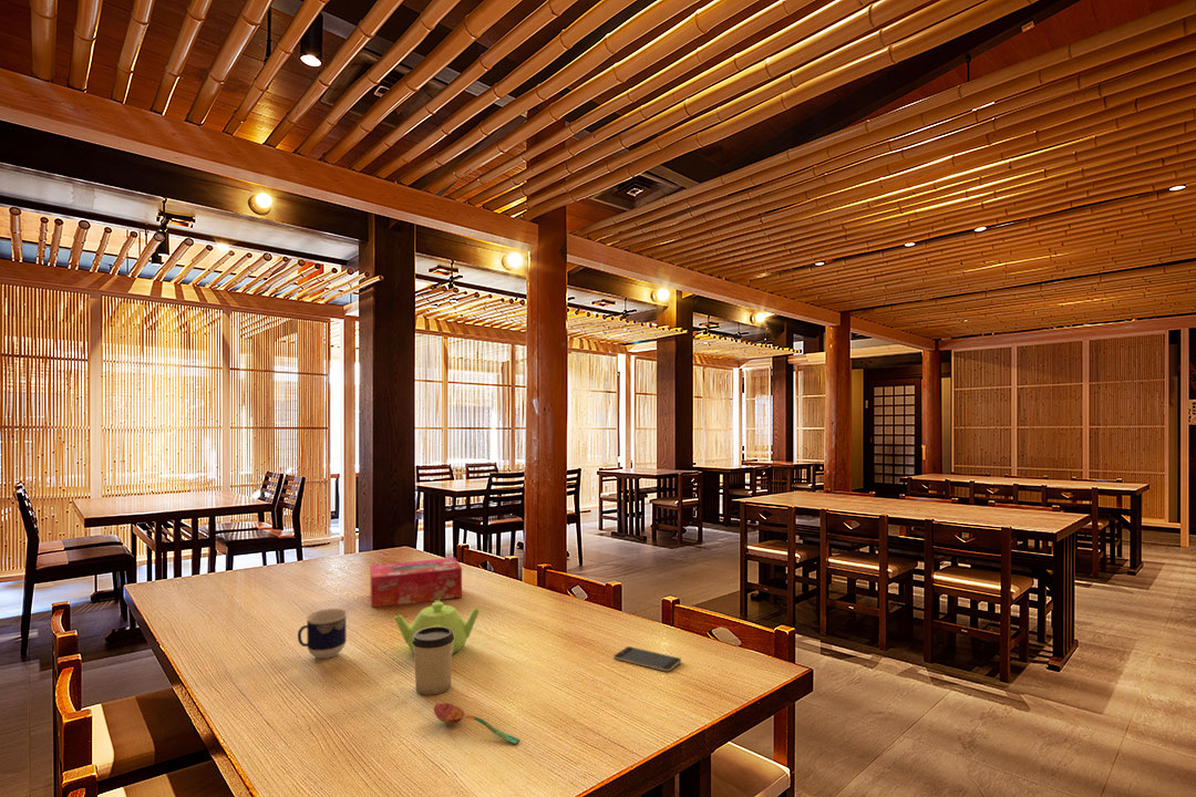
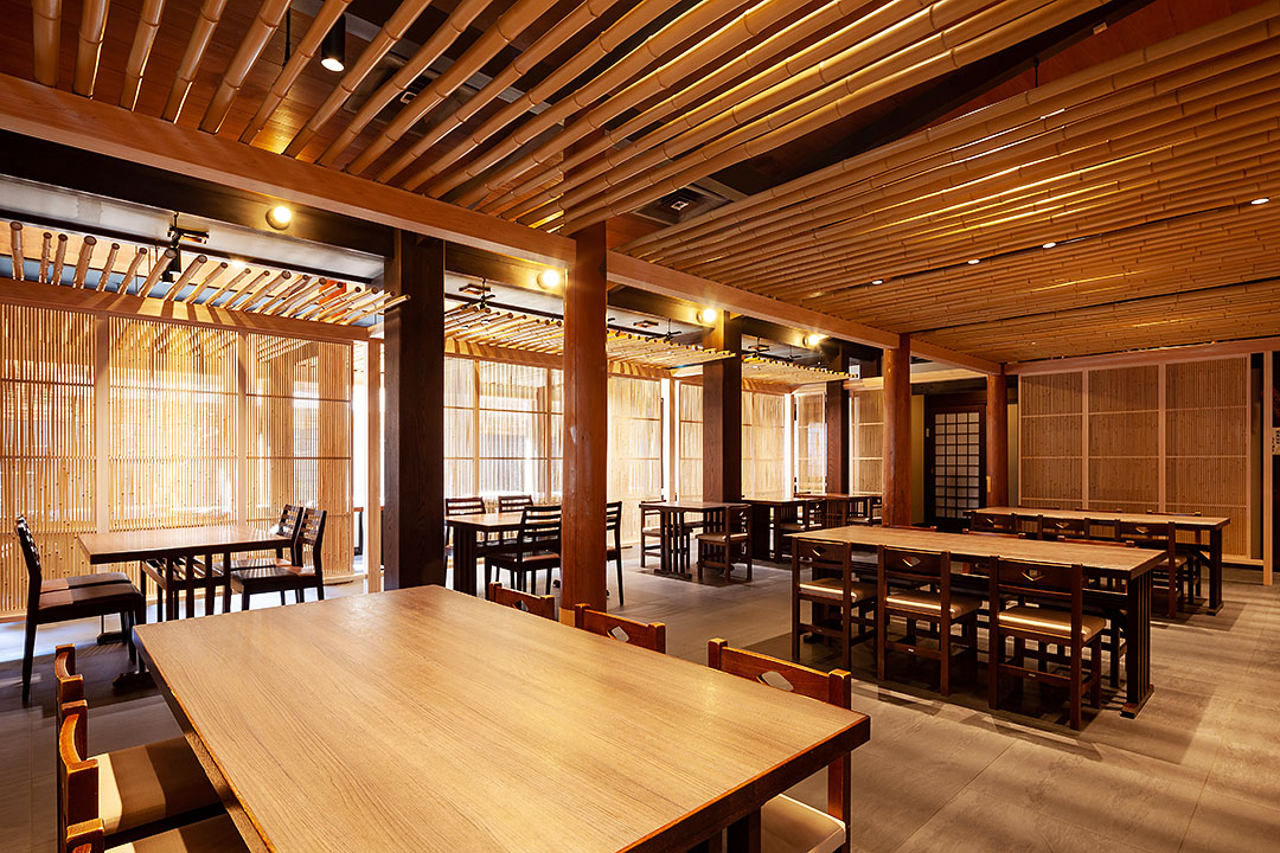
- cup [297,608,349,660]
- smartphone [612,645,682,673]
- tissue box [369,557,463,608]
- soupspoon [433,702,522,745]
- cup [412,627,454,696]
- teapot [394,600,481,654]
